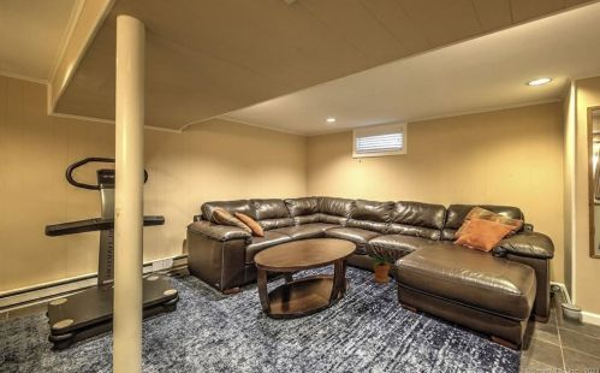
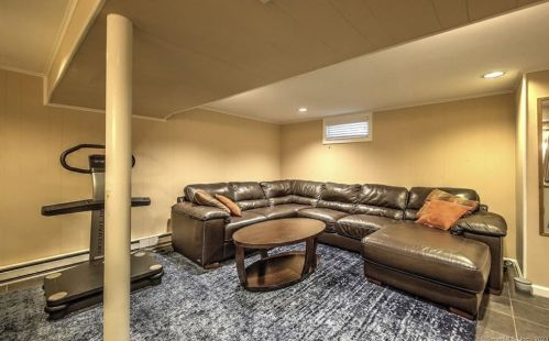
- potted plant [370,254,393,284]
